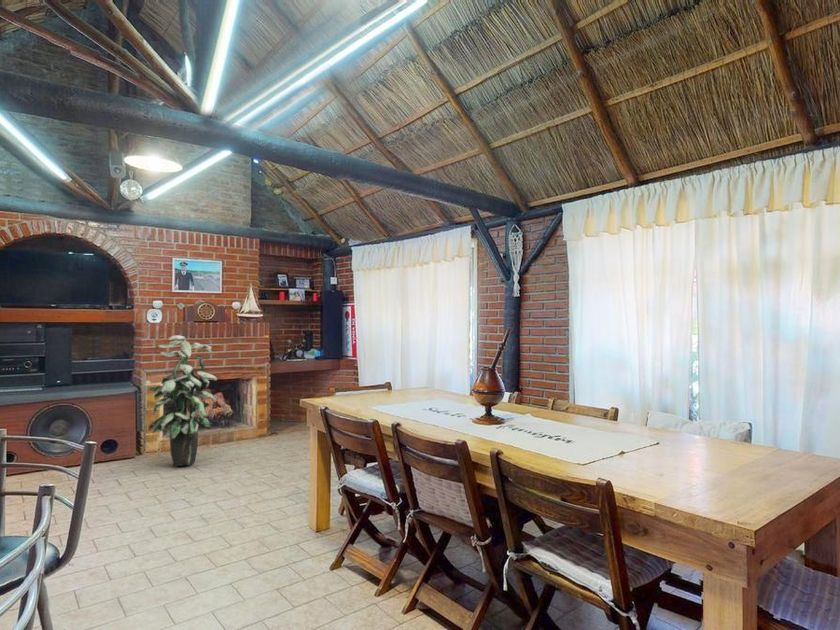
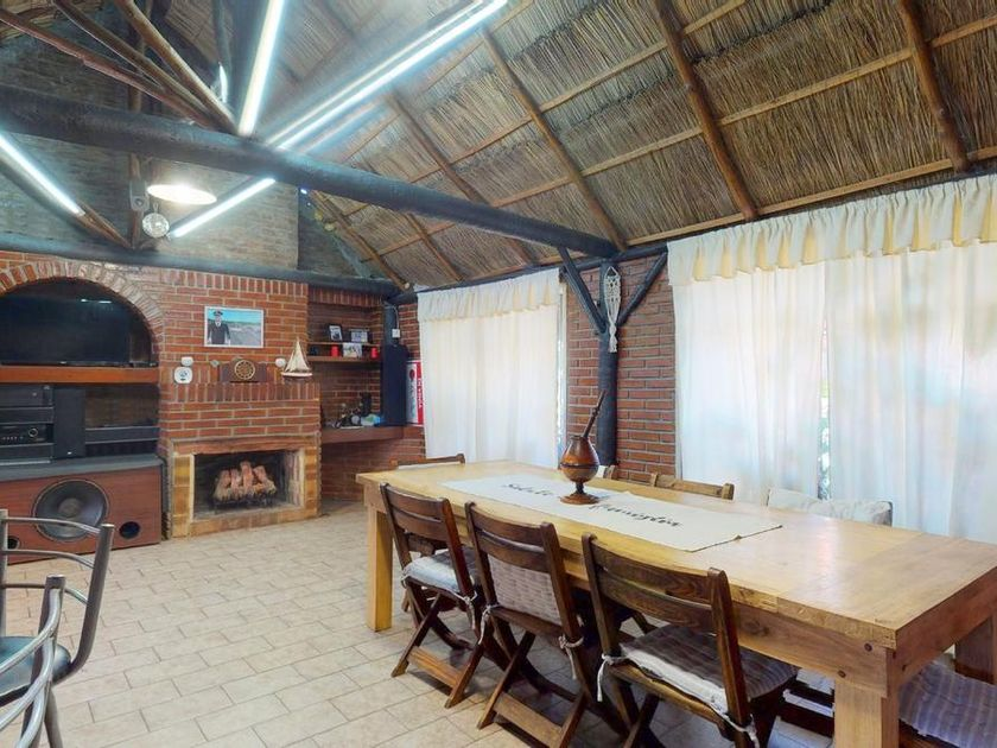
- indoor plant [145,334,218,467]
